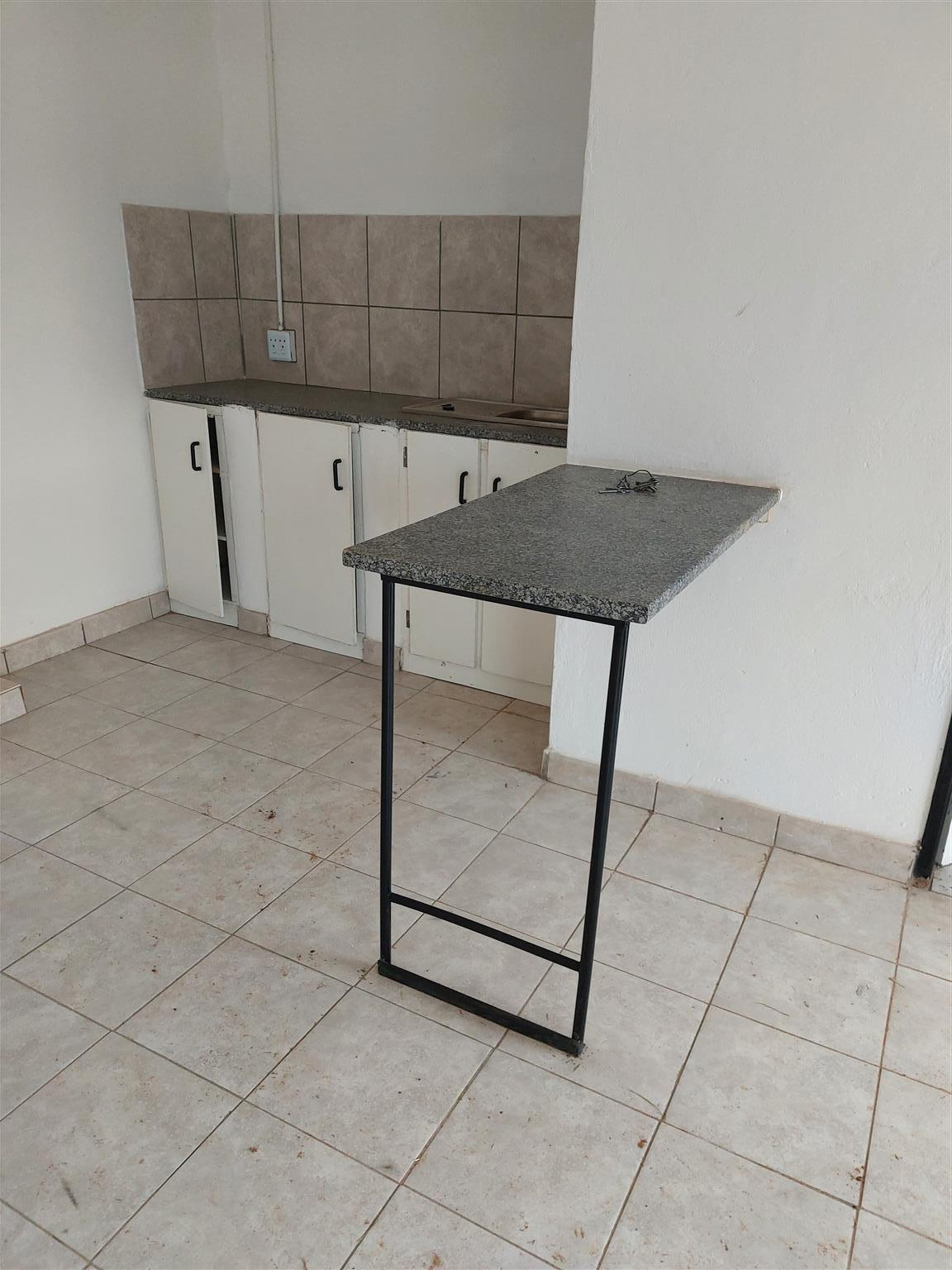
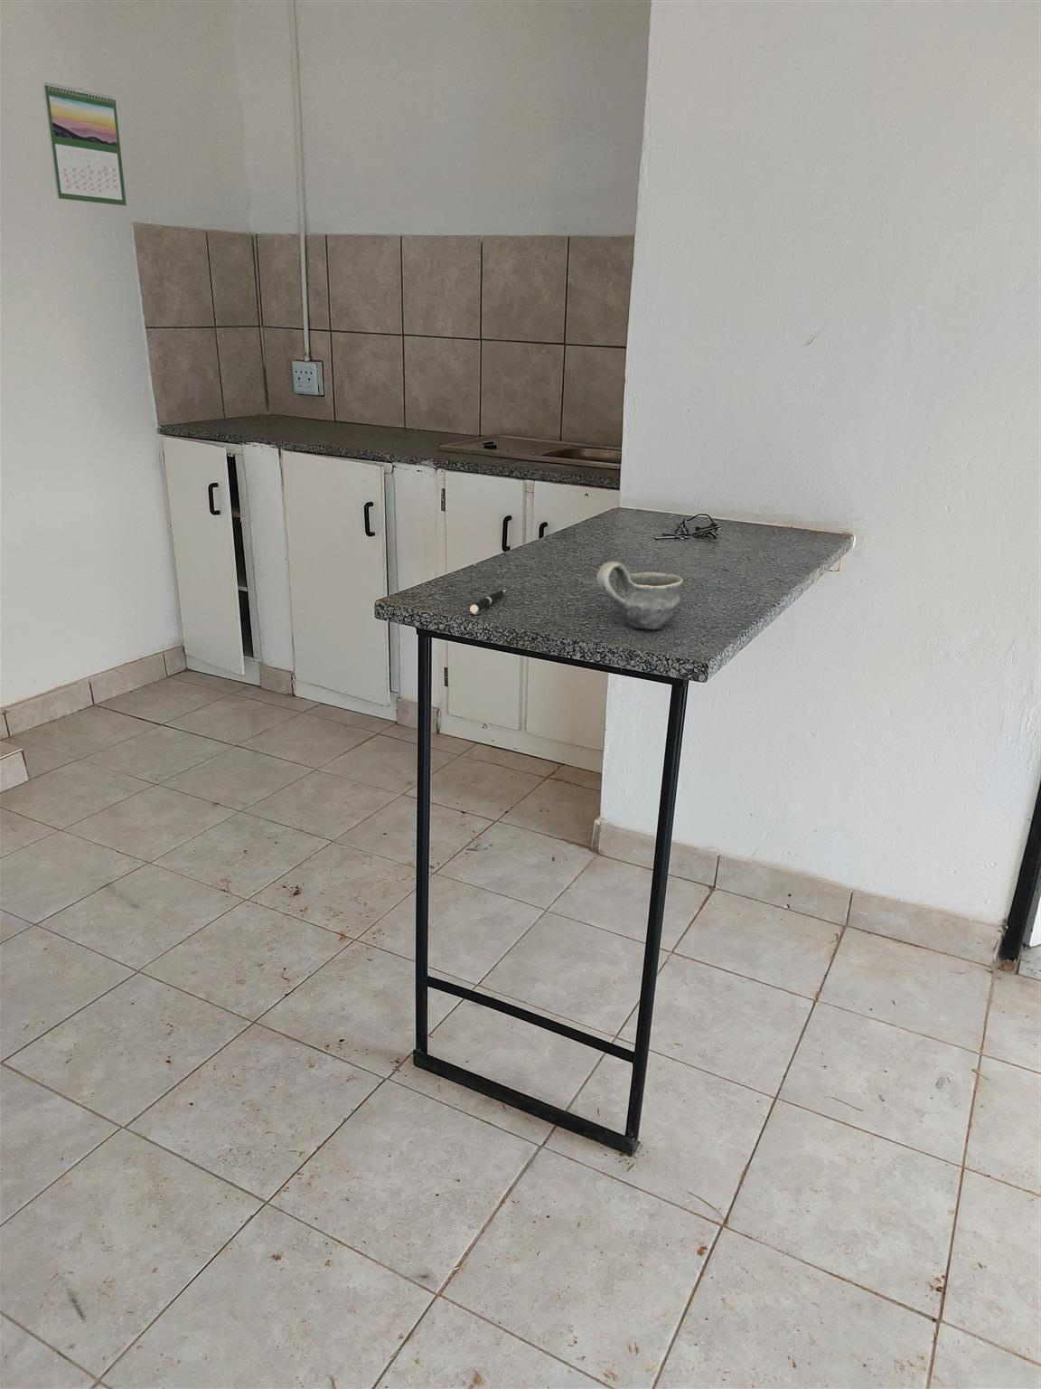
+ pen [469,588,507,615]
+ cup [596,561,685,630]
+ calendar [42,81,128,207]
